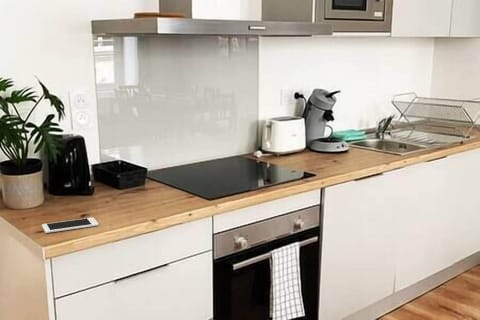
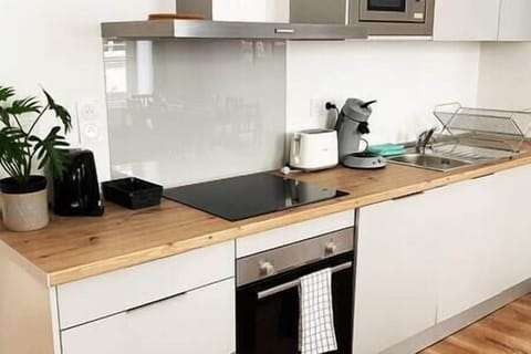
- cell phone [41,216,100,234]
